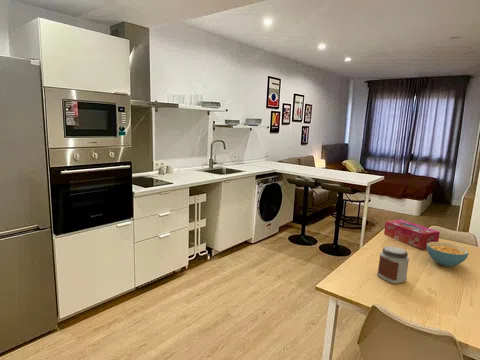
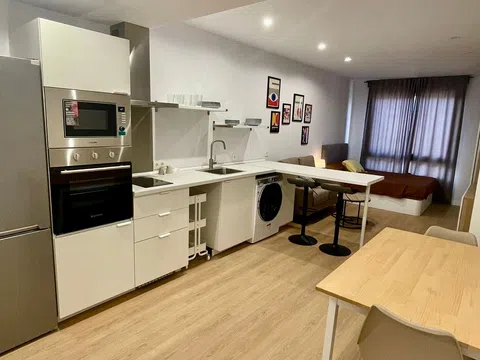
- tissue box [383,219,441,250]
- jar [376,245,410,285]
- cereal bowl [426,241,470,267]
